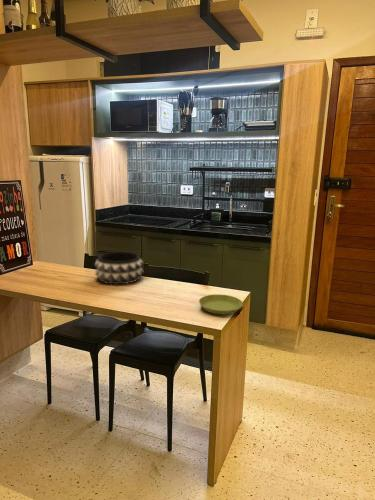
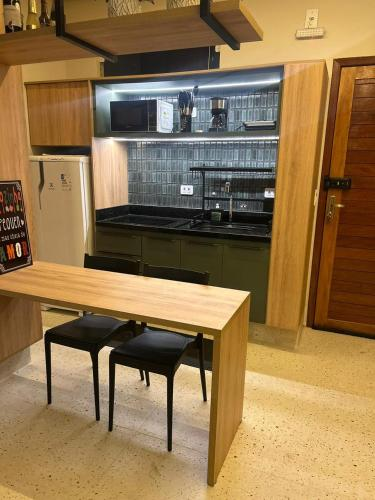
- saucer [198,293,244,316]
- decorative bowl [94,251,144,285]
